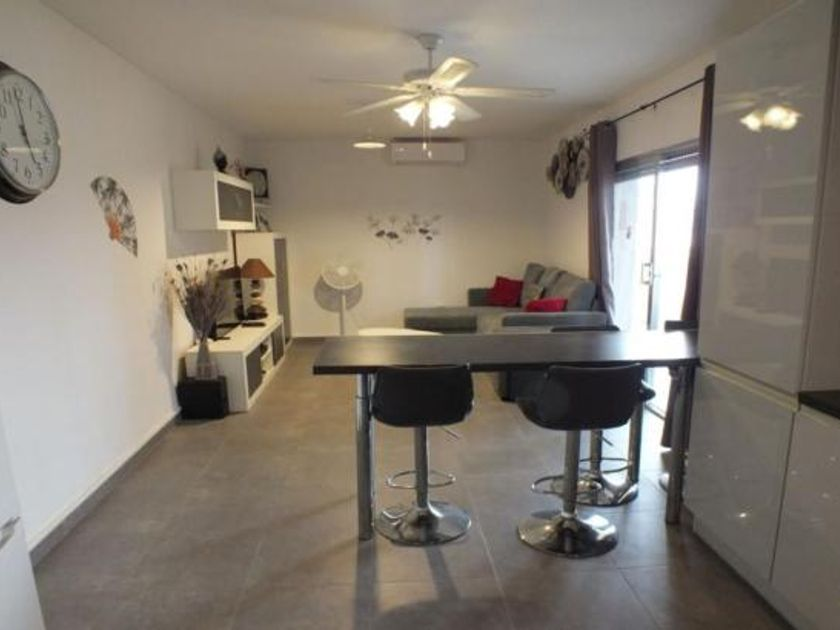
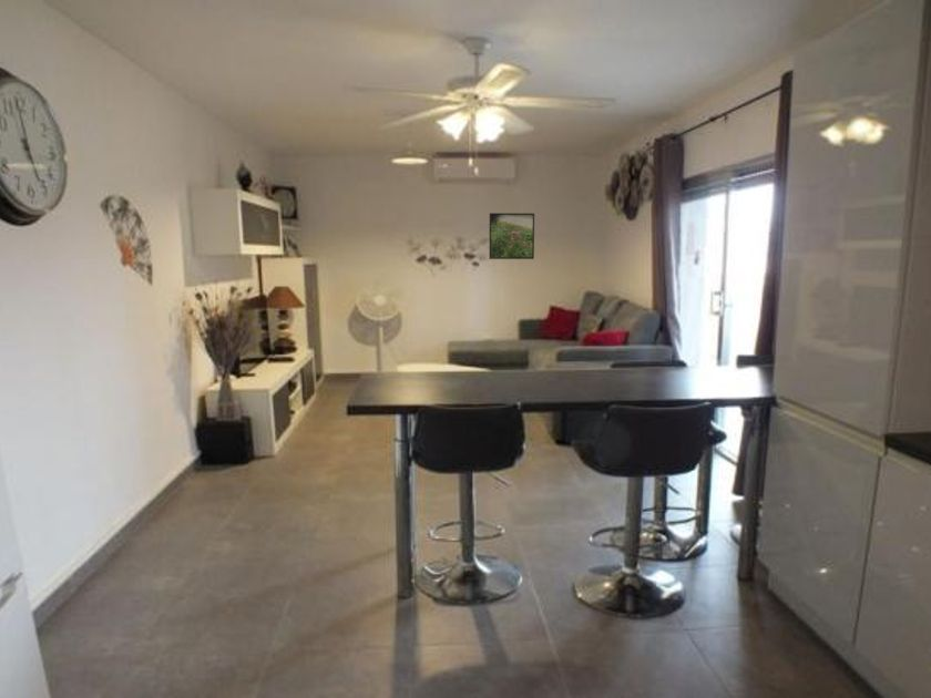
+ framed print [489,212,535,260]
